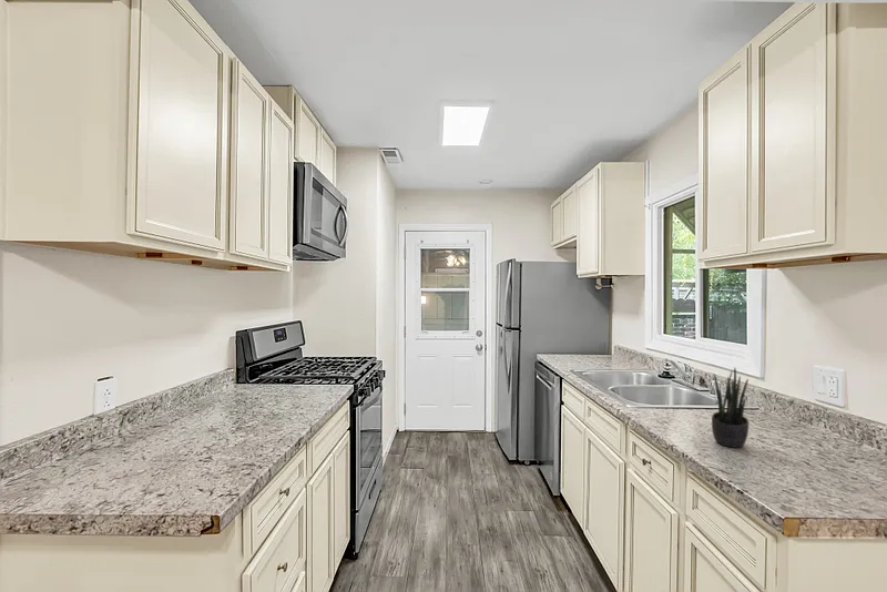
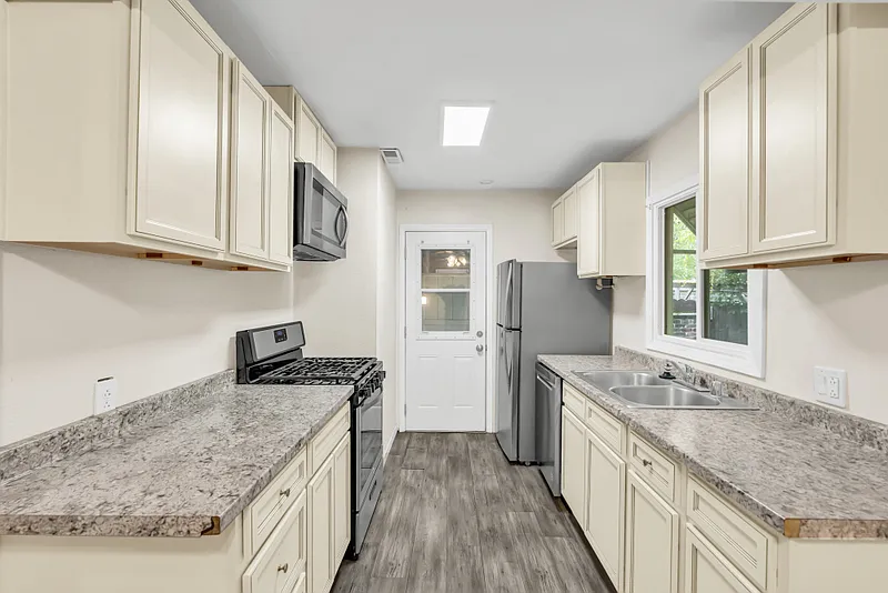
- potted plant [711,367,750,449]
